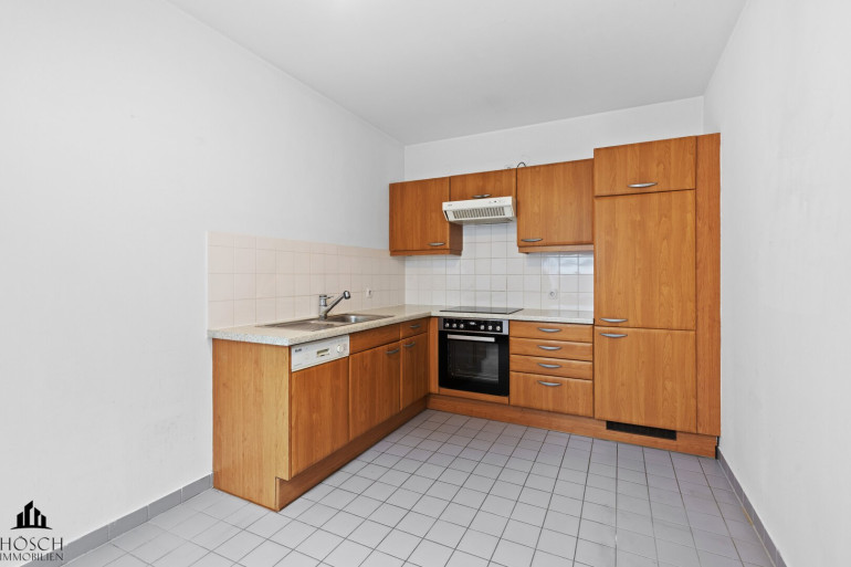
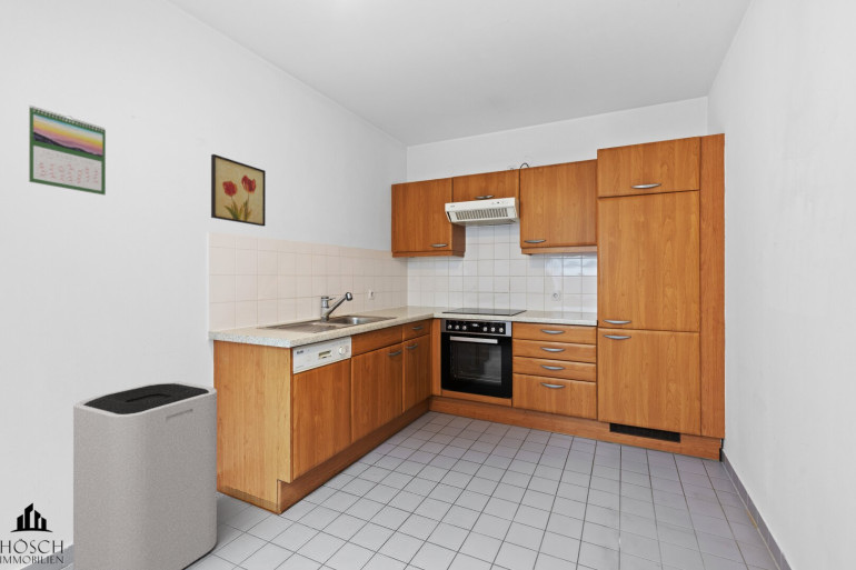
+ calendar [28,104,107,197]
+ trash can [72,380,218,570]
+ wall art [210,153,267,228]
